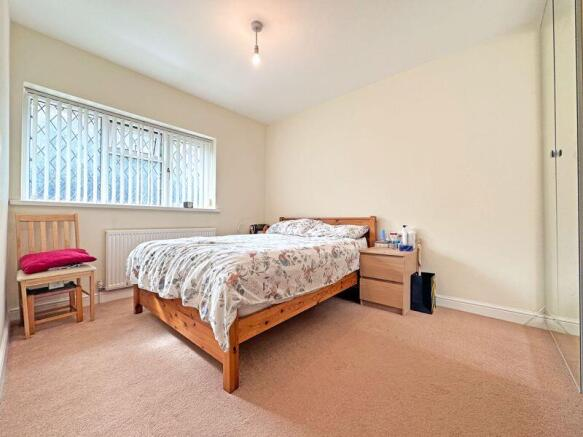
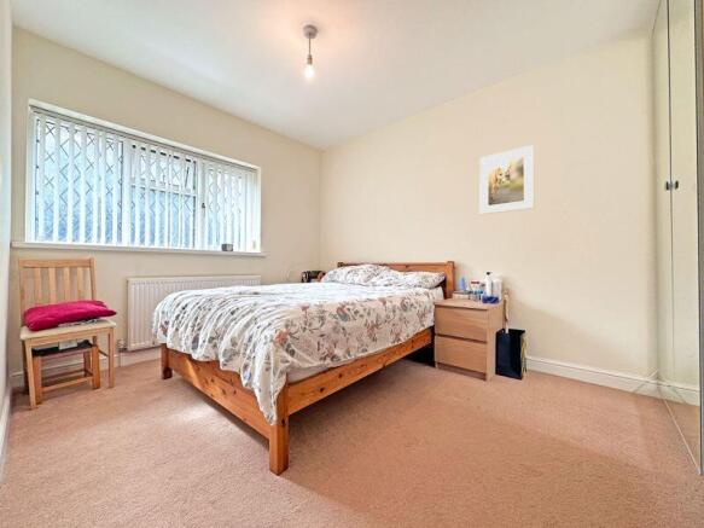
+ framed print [478,144,535,215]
